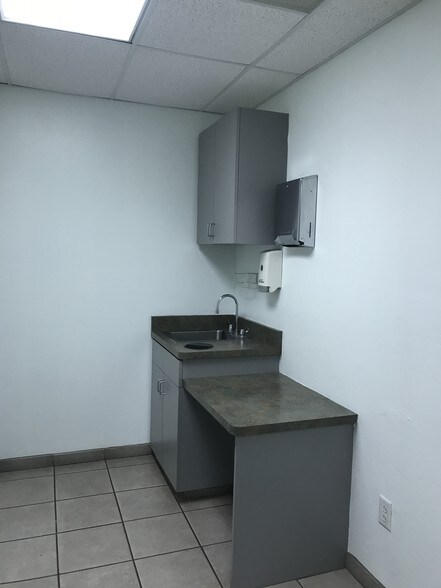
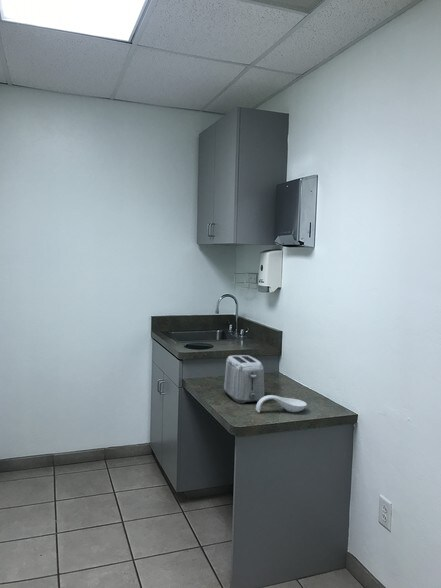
+ toaster [223,354,265,404]
+ spoon rest [255,394,308,414]
